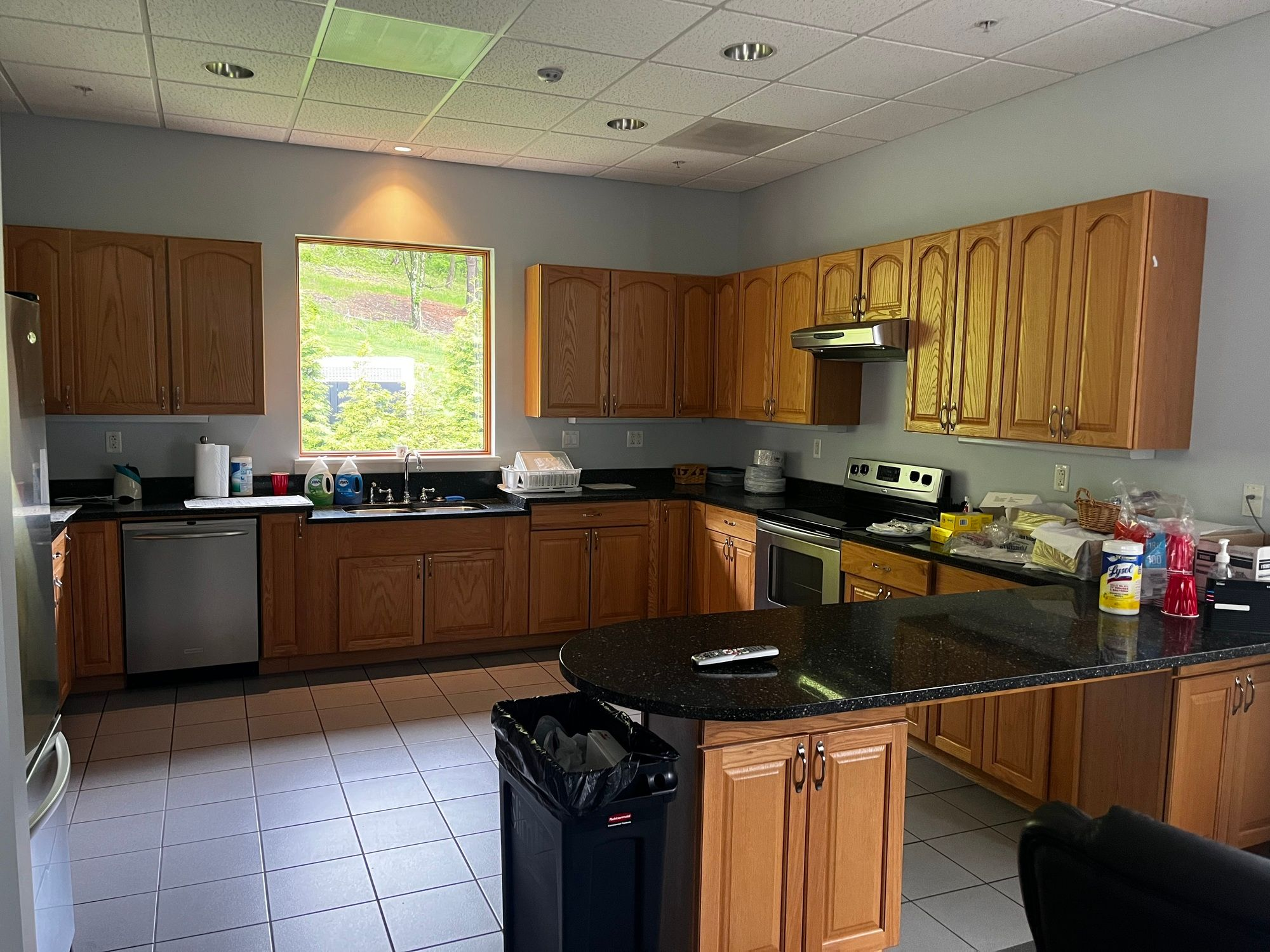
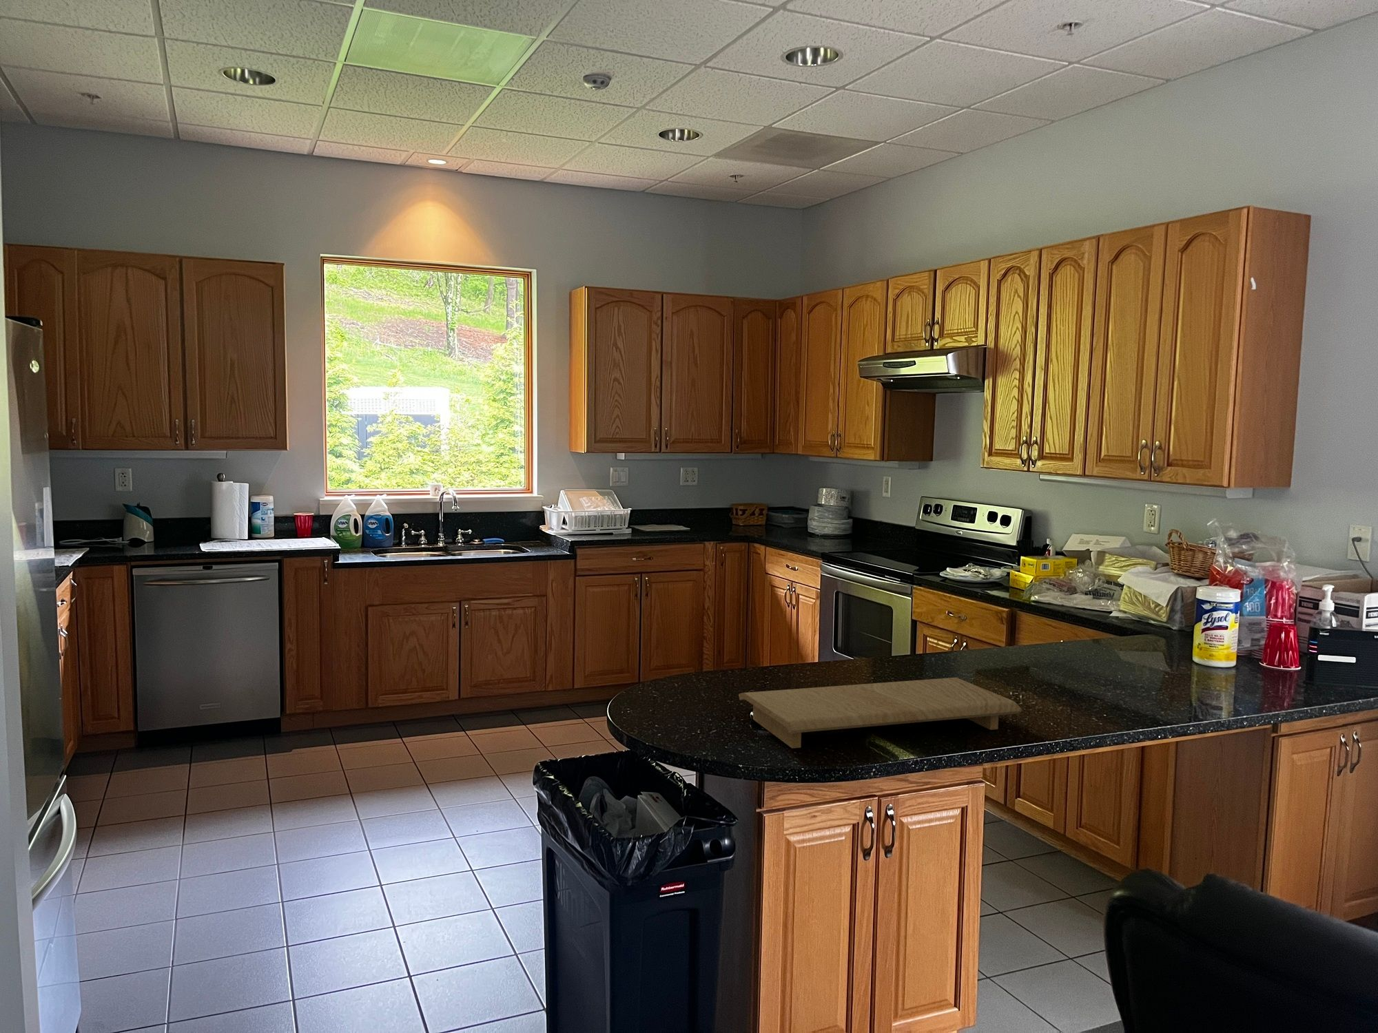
+ cutting board [738,677,1022,749]
